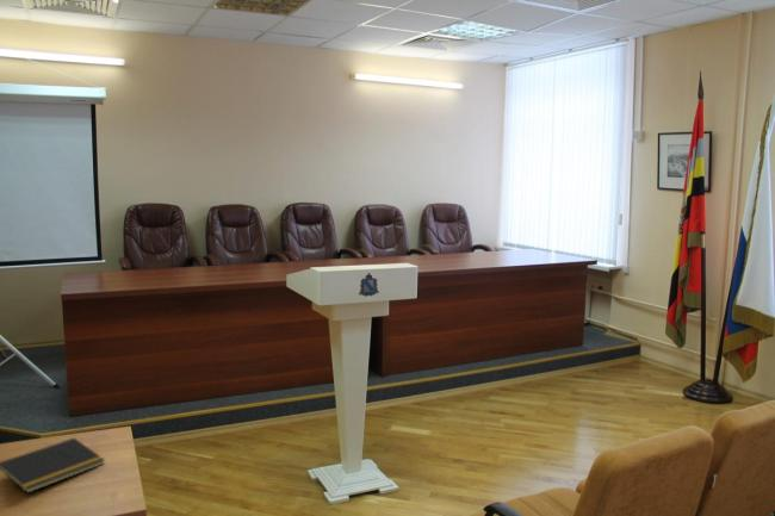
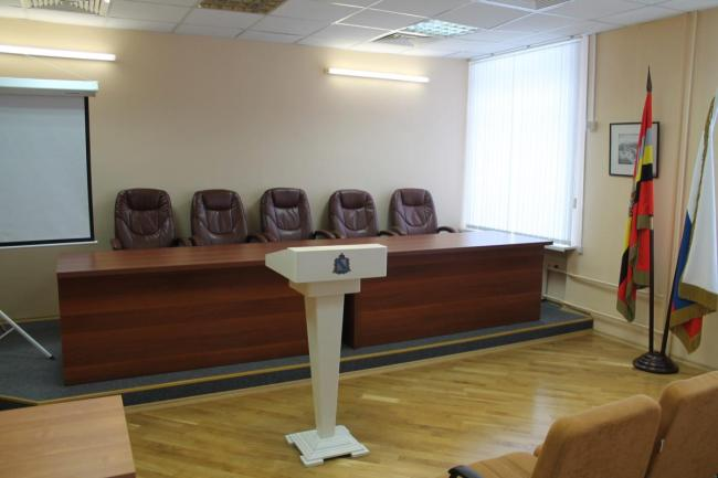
- notepad [0,436,106,495]
